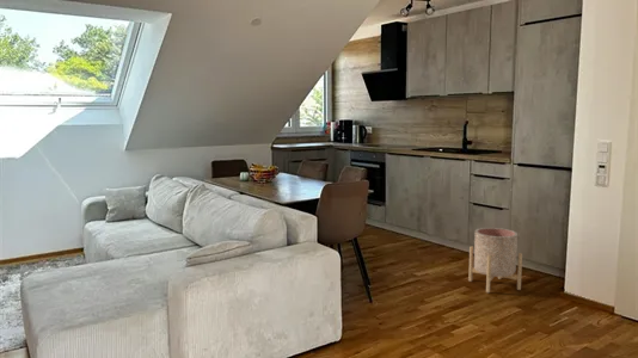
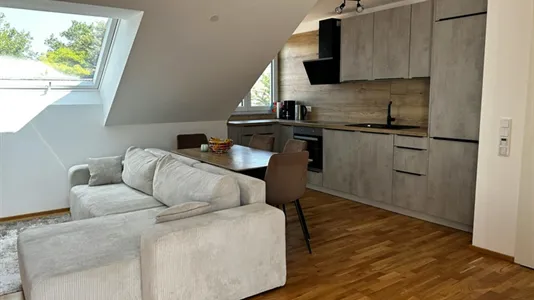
- planter [467,227,523,294]
